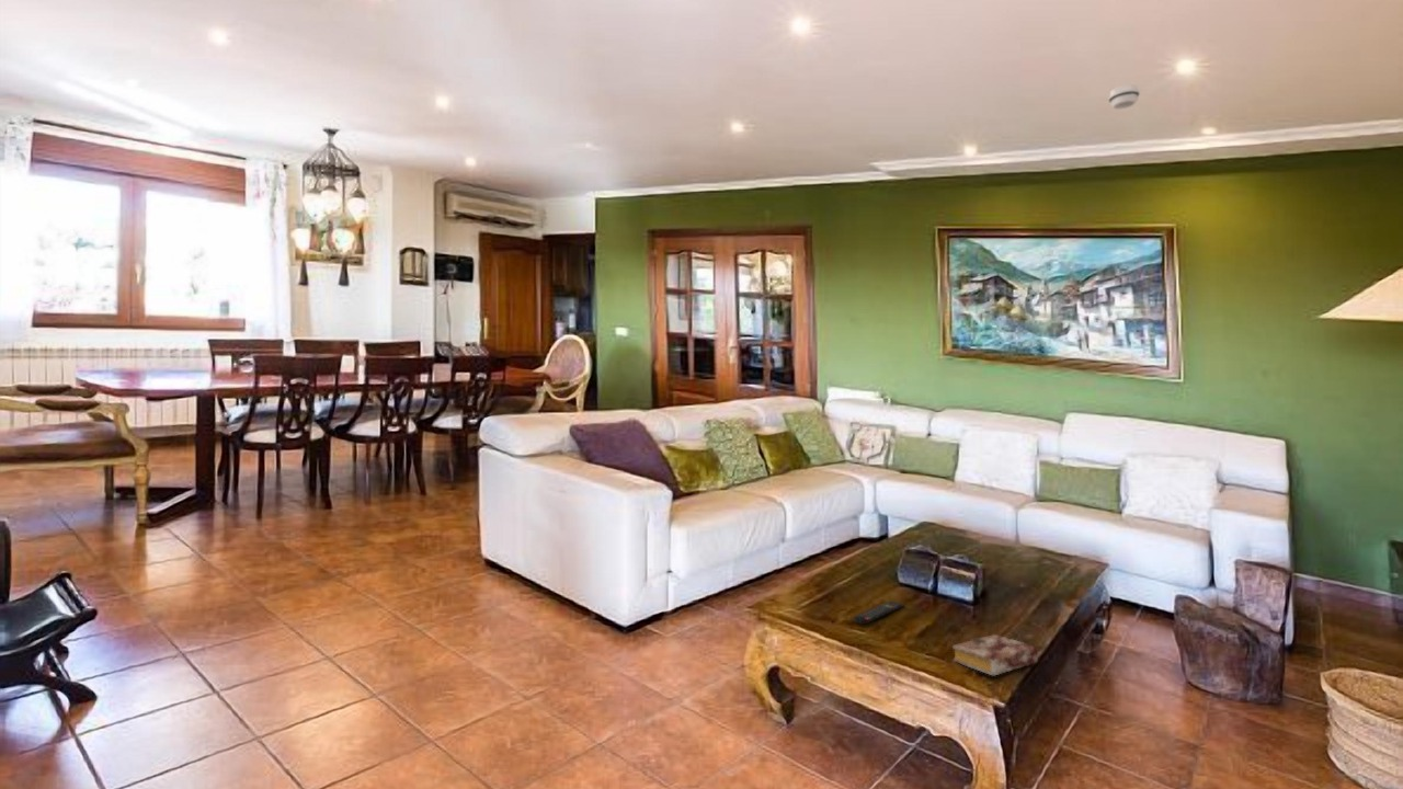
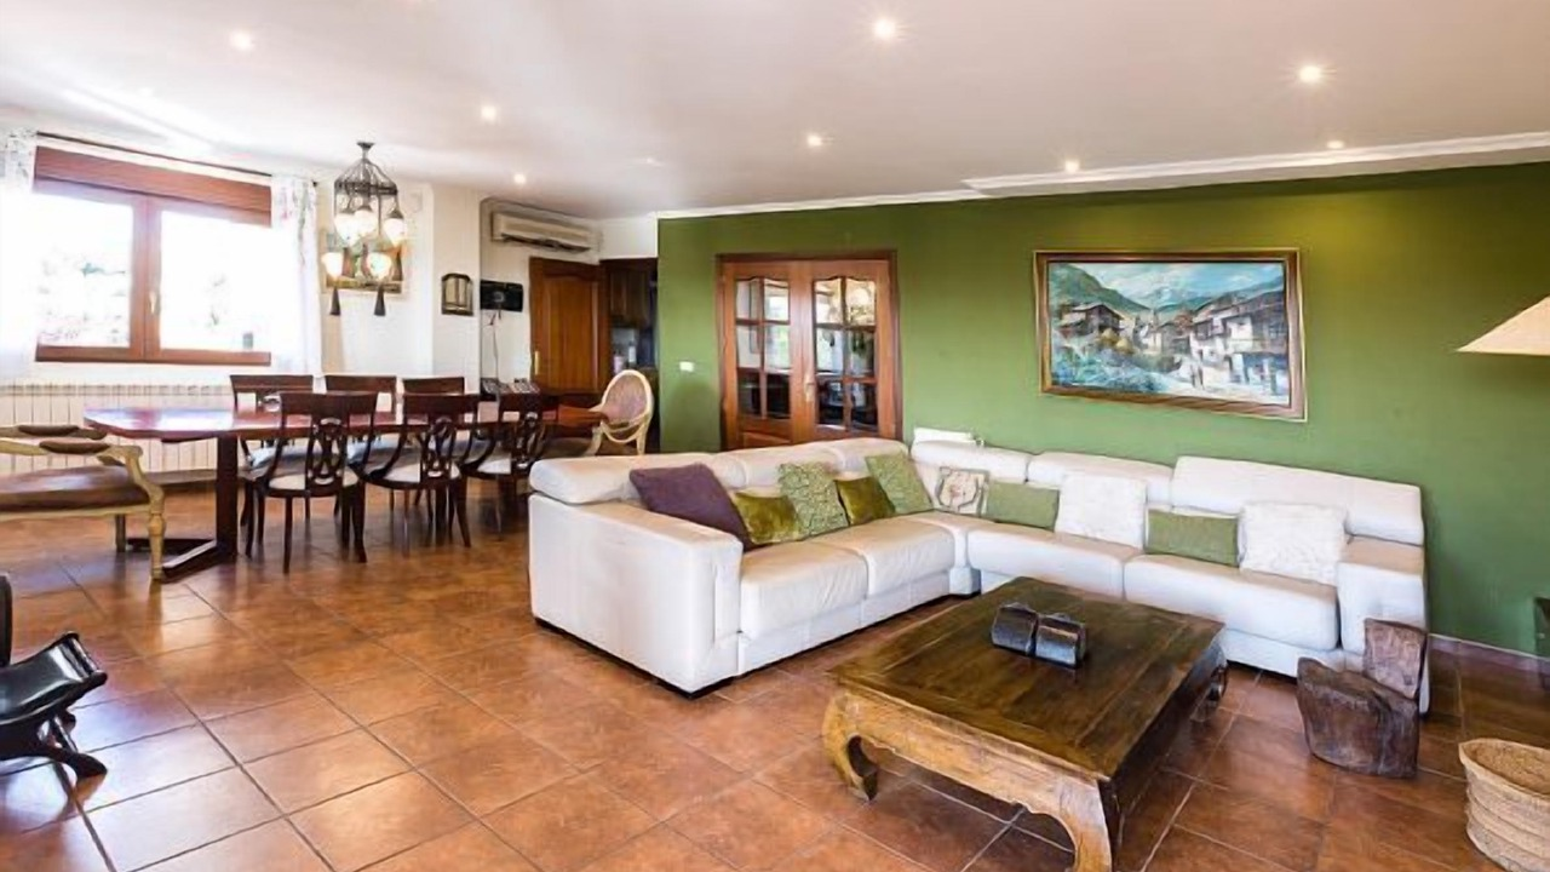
- book [951,633,1039,677]
- remote control [853,601,905,625]
- smoke detector [1107,83,1141,111]
